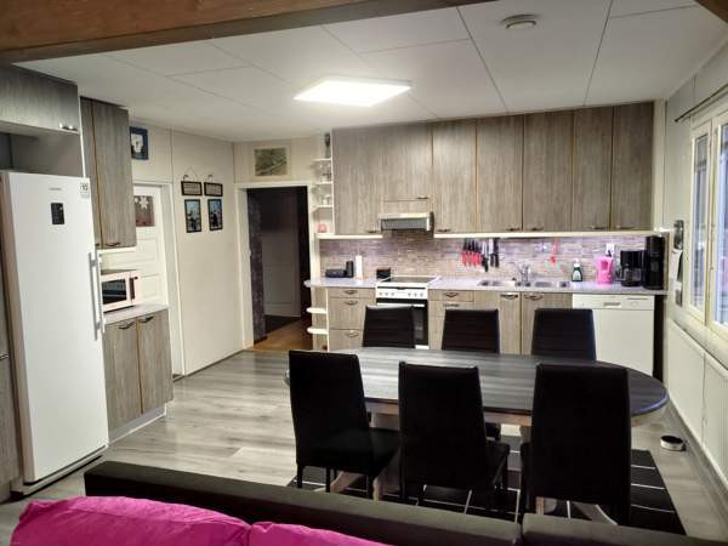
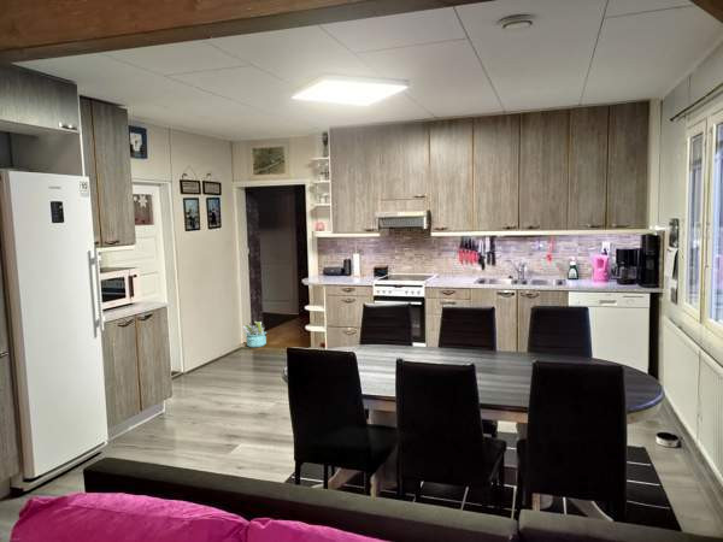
+ decorative plant [242,320,268,348]
